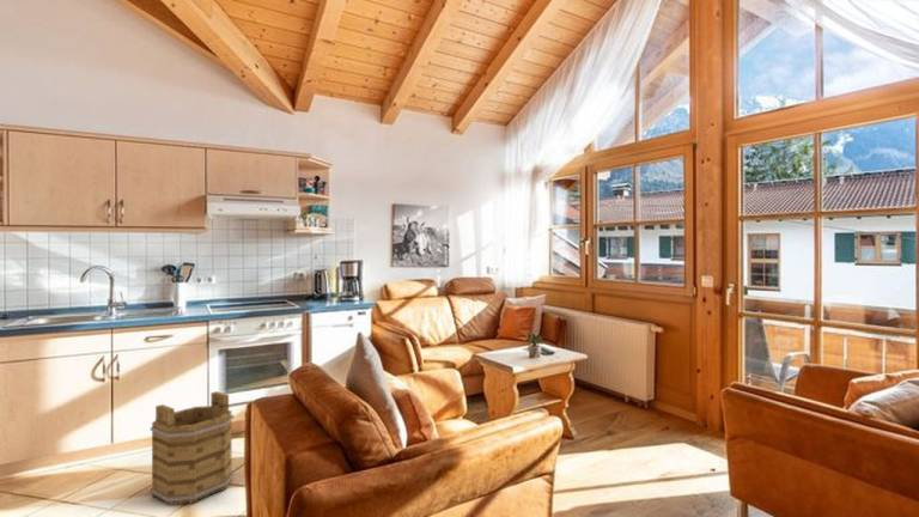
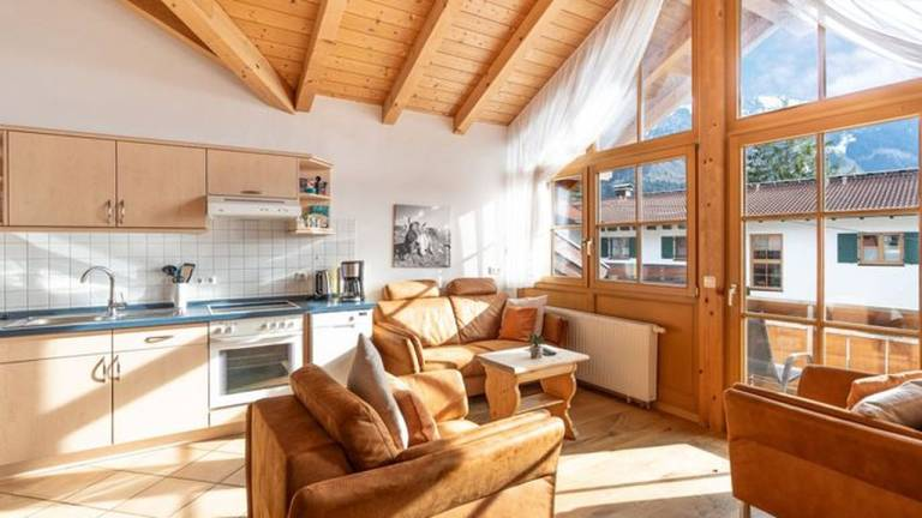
- bucket [150,390,236,506]
